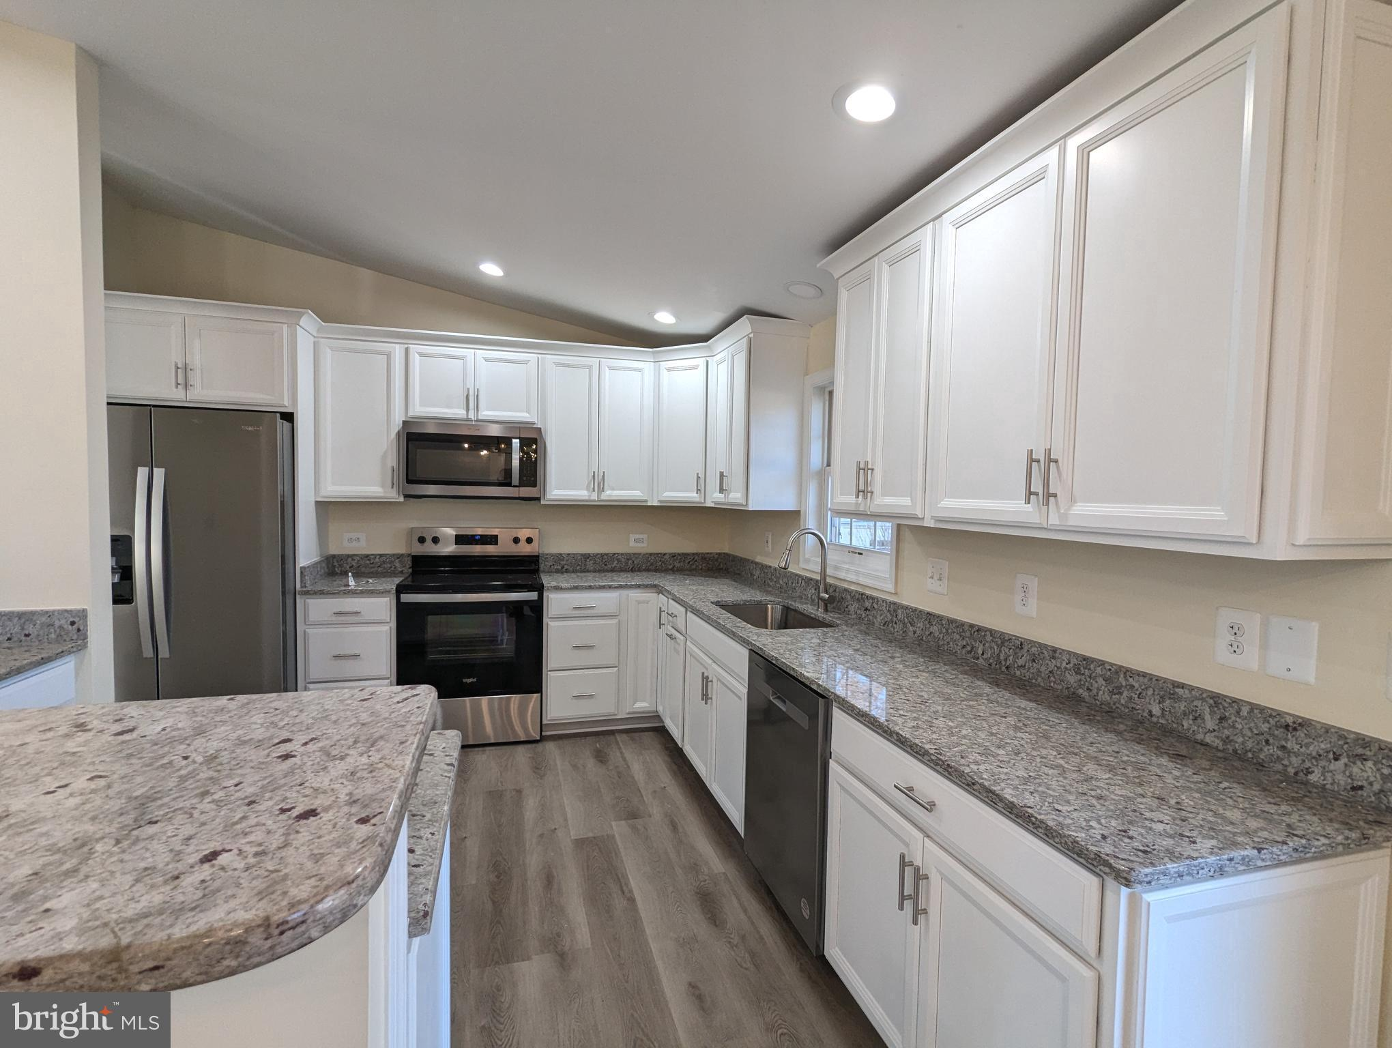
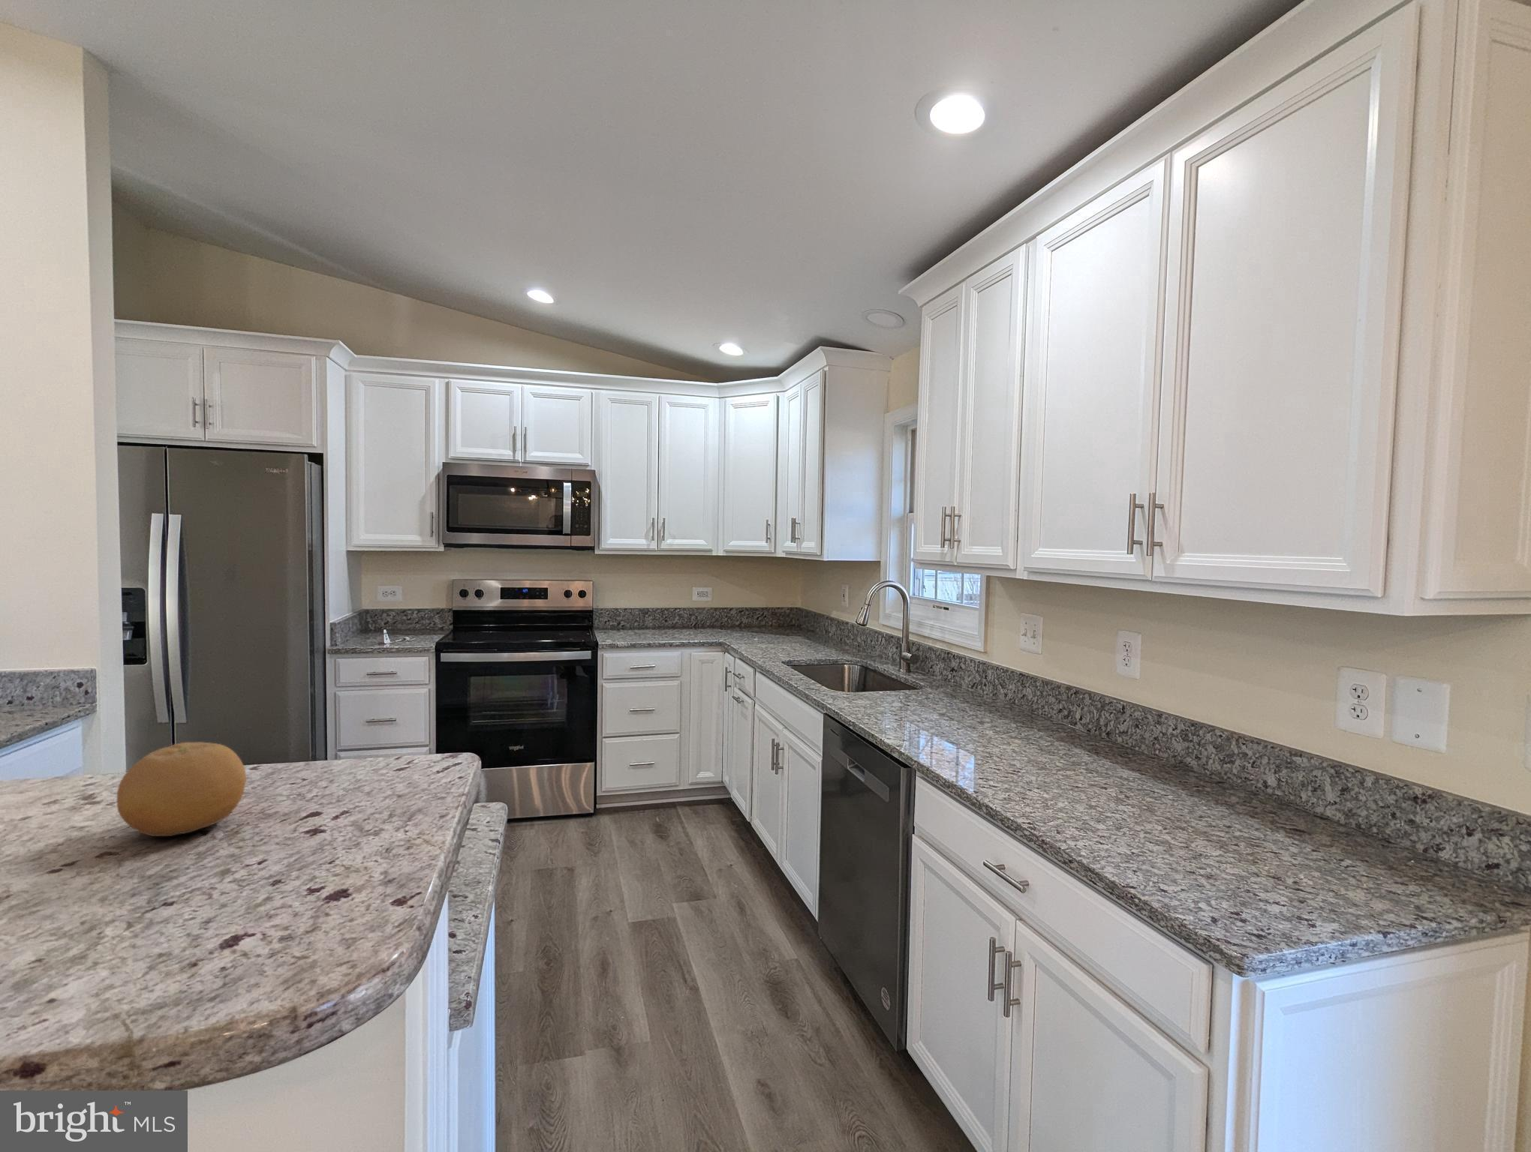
+ fruit [115,741,247,837]
